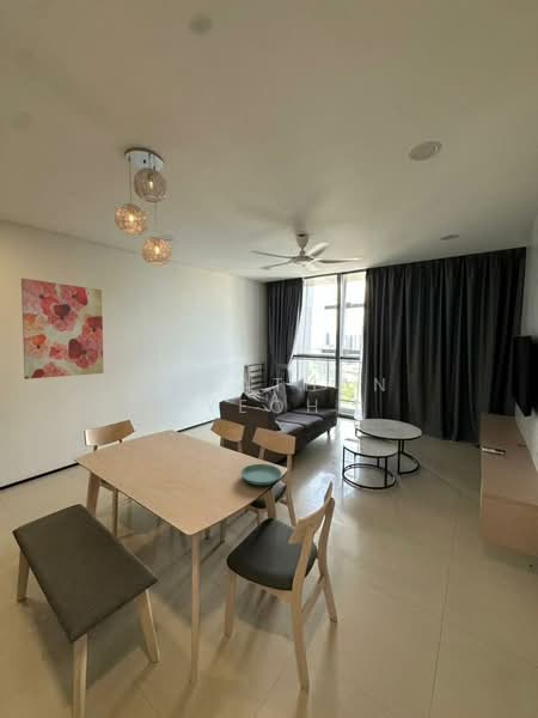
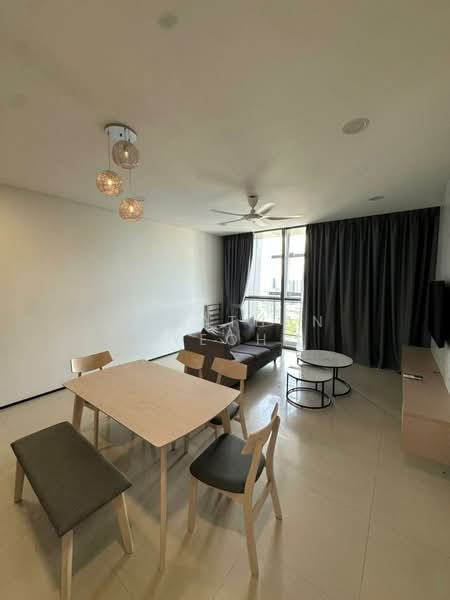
- wall art [20,276,105,381]
- saucer [240,463,283,486]
